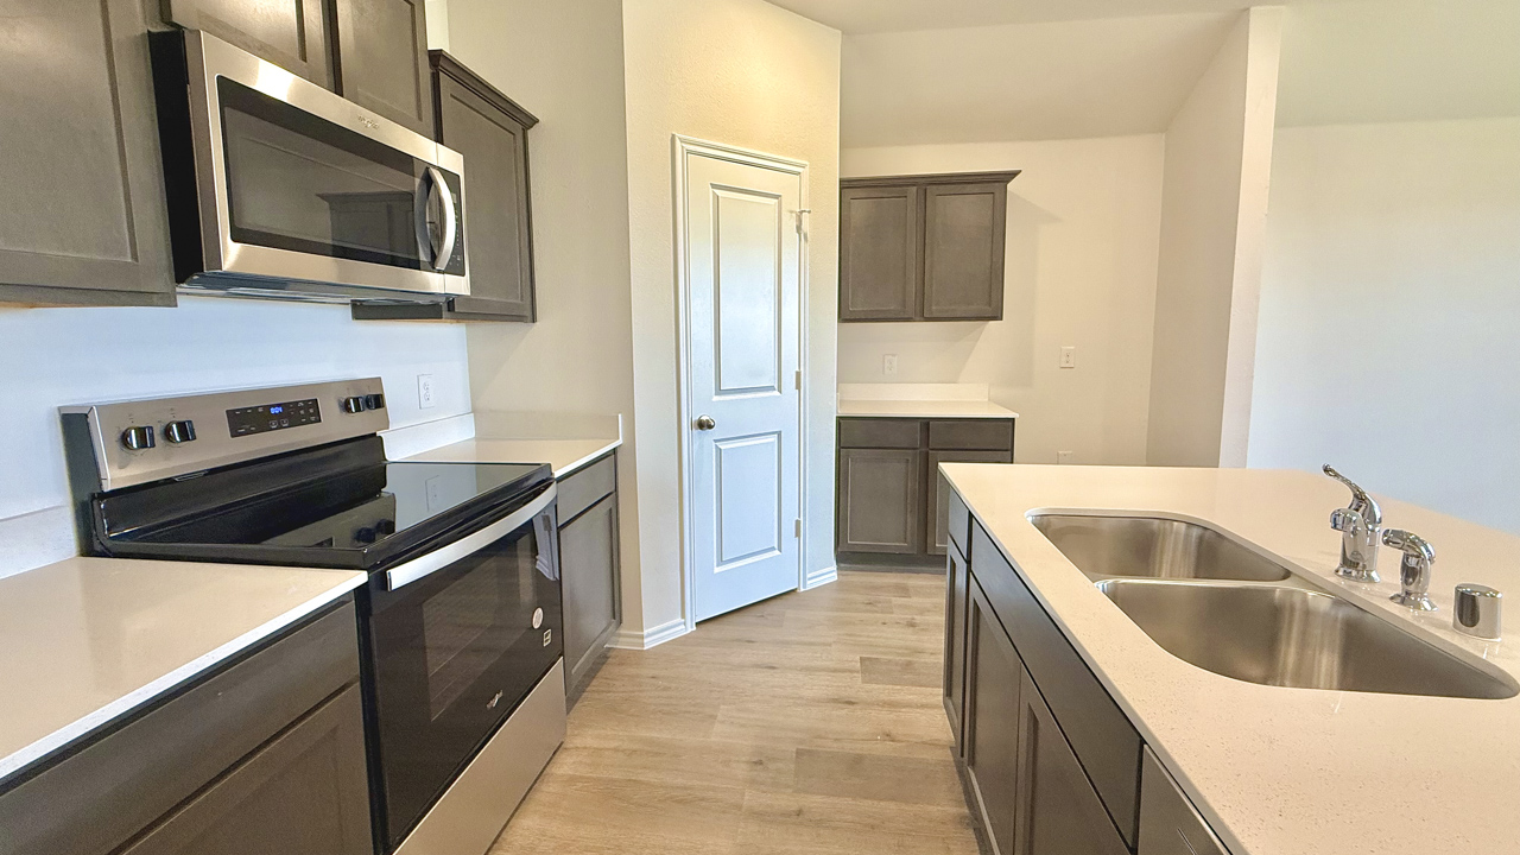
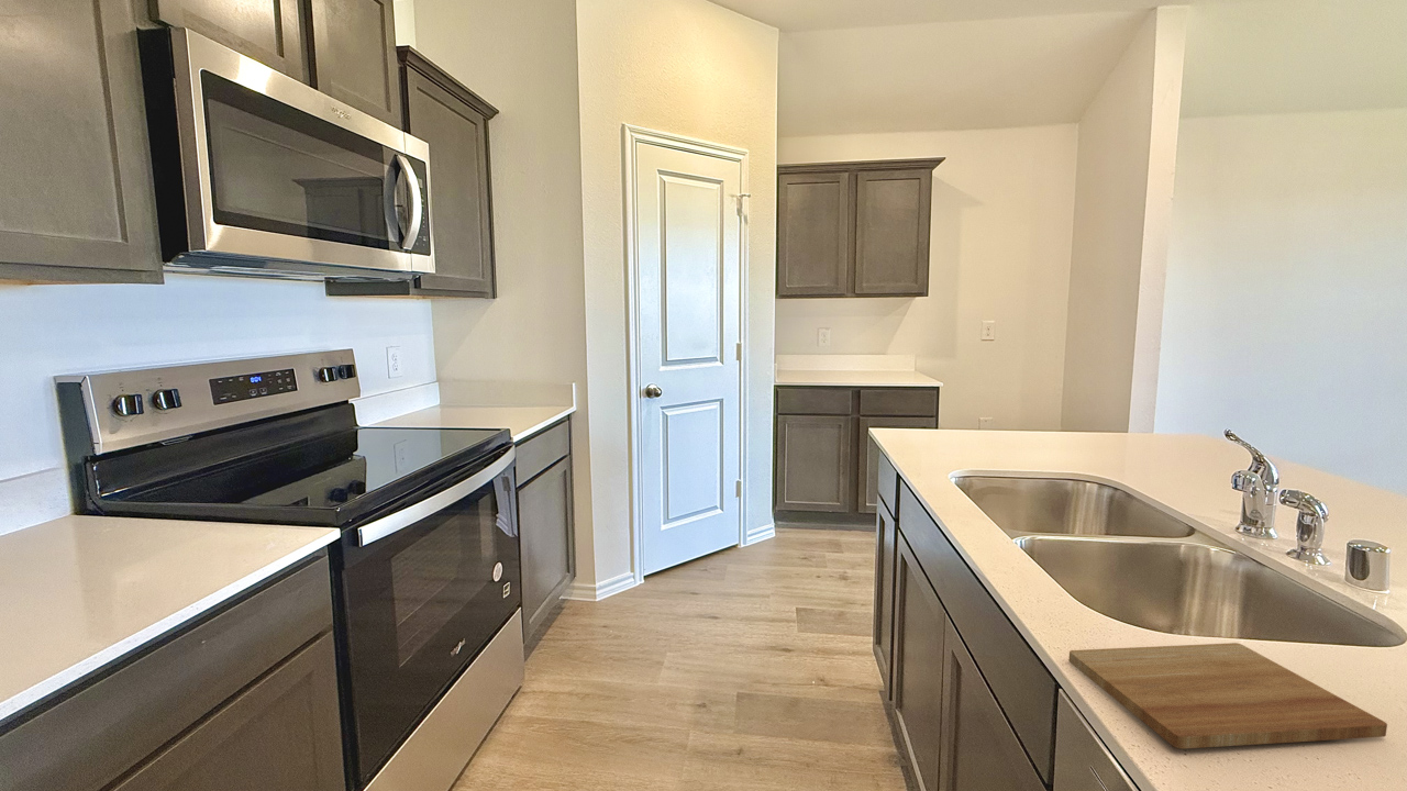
+ cutting board [1067,642,1388,750]
